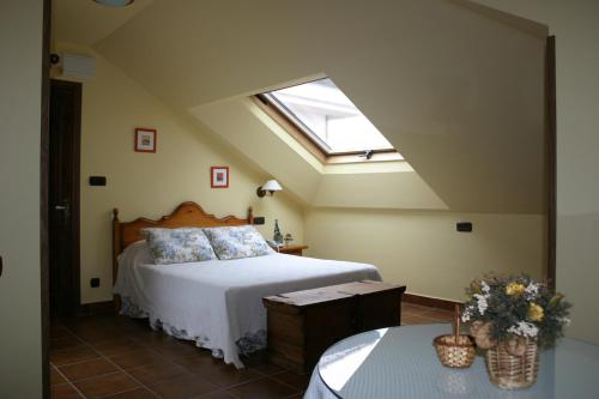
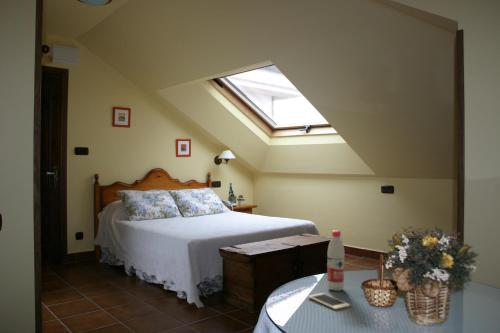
+ water bottle [326,229,345,292]
+ cell phone [307,292,351,310]
